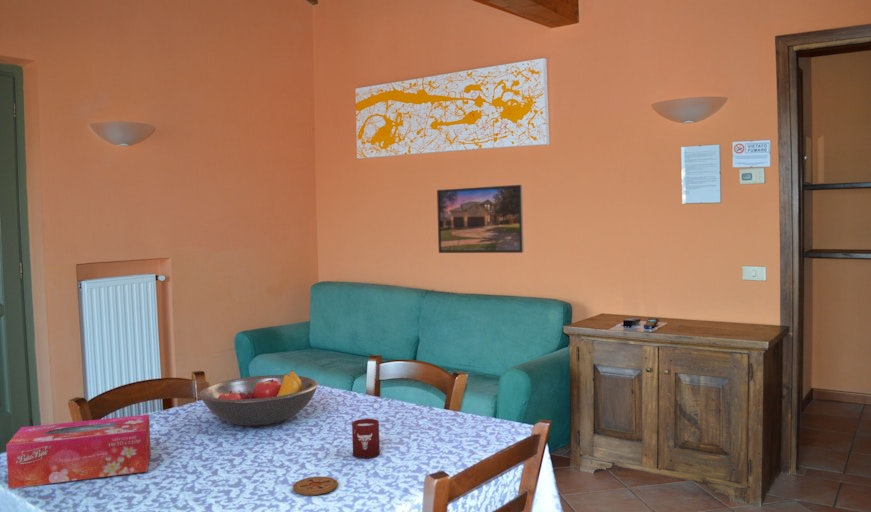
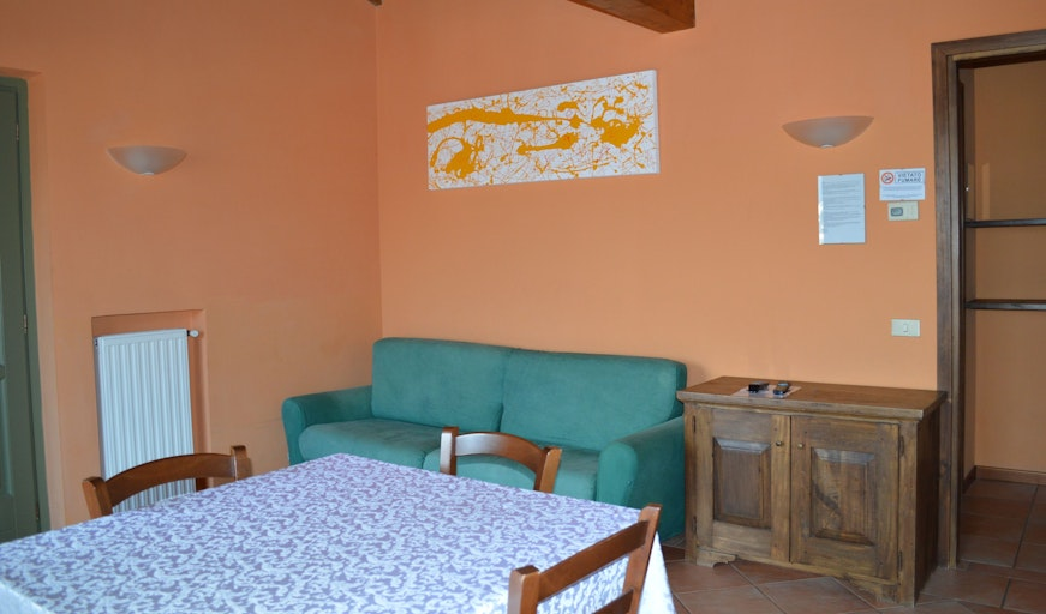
- fruit bowl [199,369,319,427]
- tissue box [5,413,152,490]
- cup [351,418,381,459]
- coaster [292,476,339,496]
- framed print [436,184,525,254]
